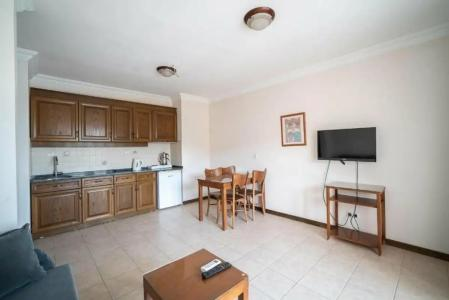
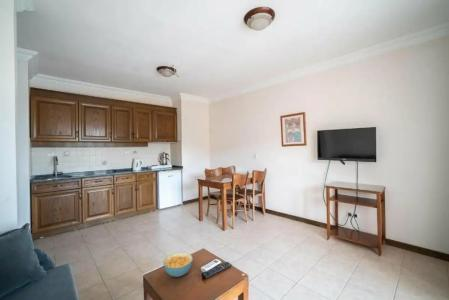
+ cereal bowl [162,251,194,278]
